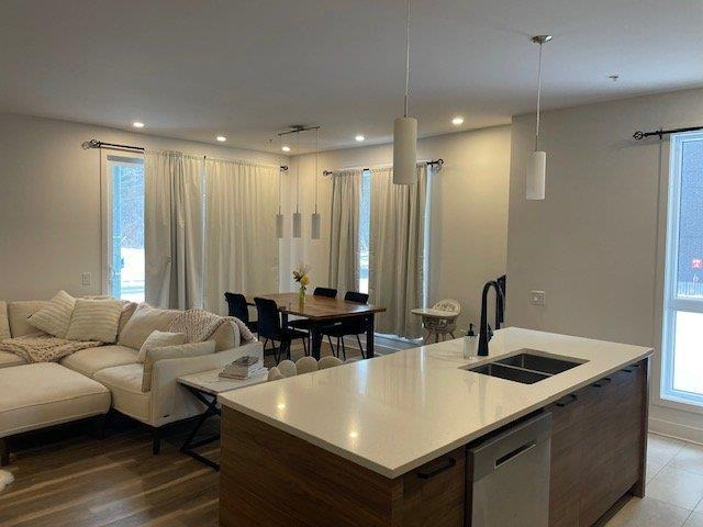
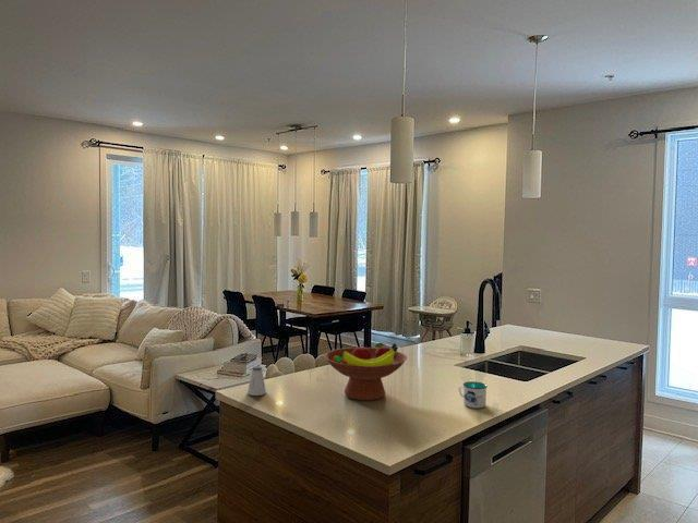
+ saltshaker [246,365,267,397]
+ fruit bowl [324,342,408,402]
+ mug [458,380,489,410]
